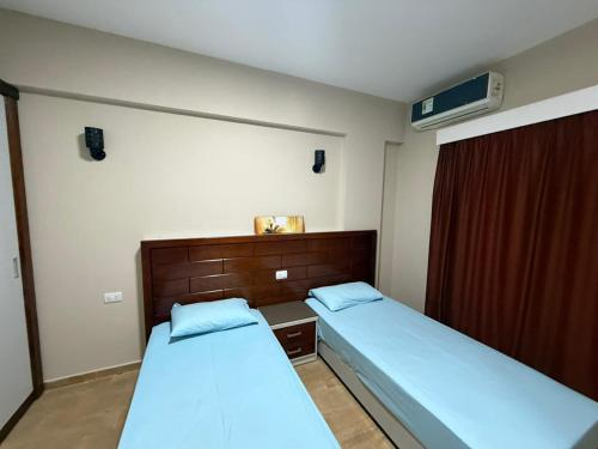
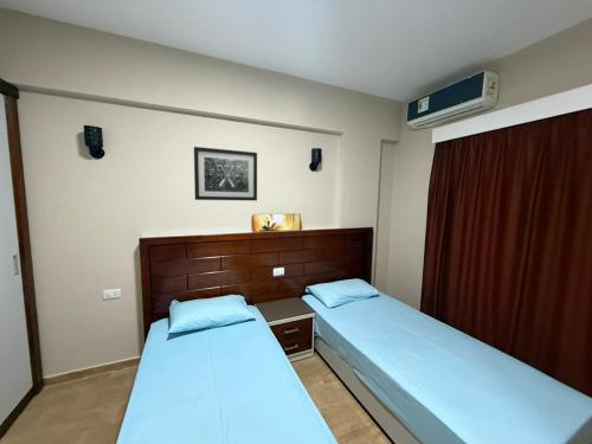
+ wall art [193,146,258,201]
